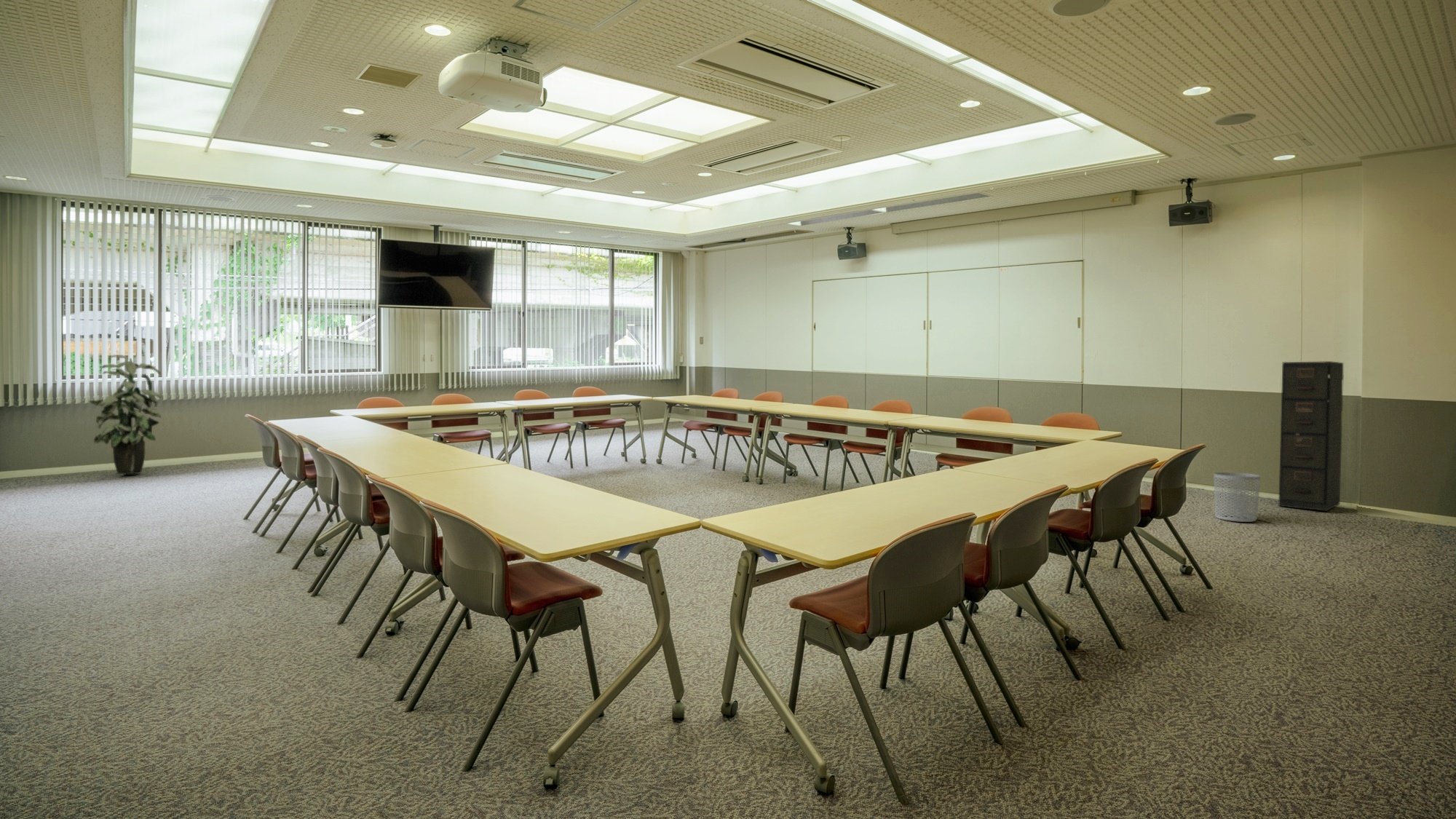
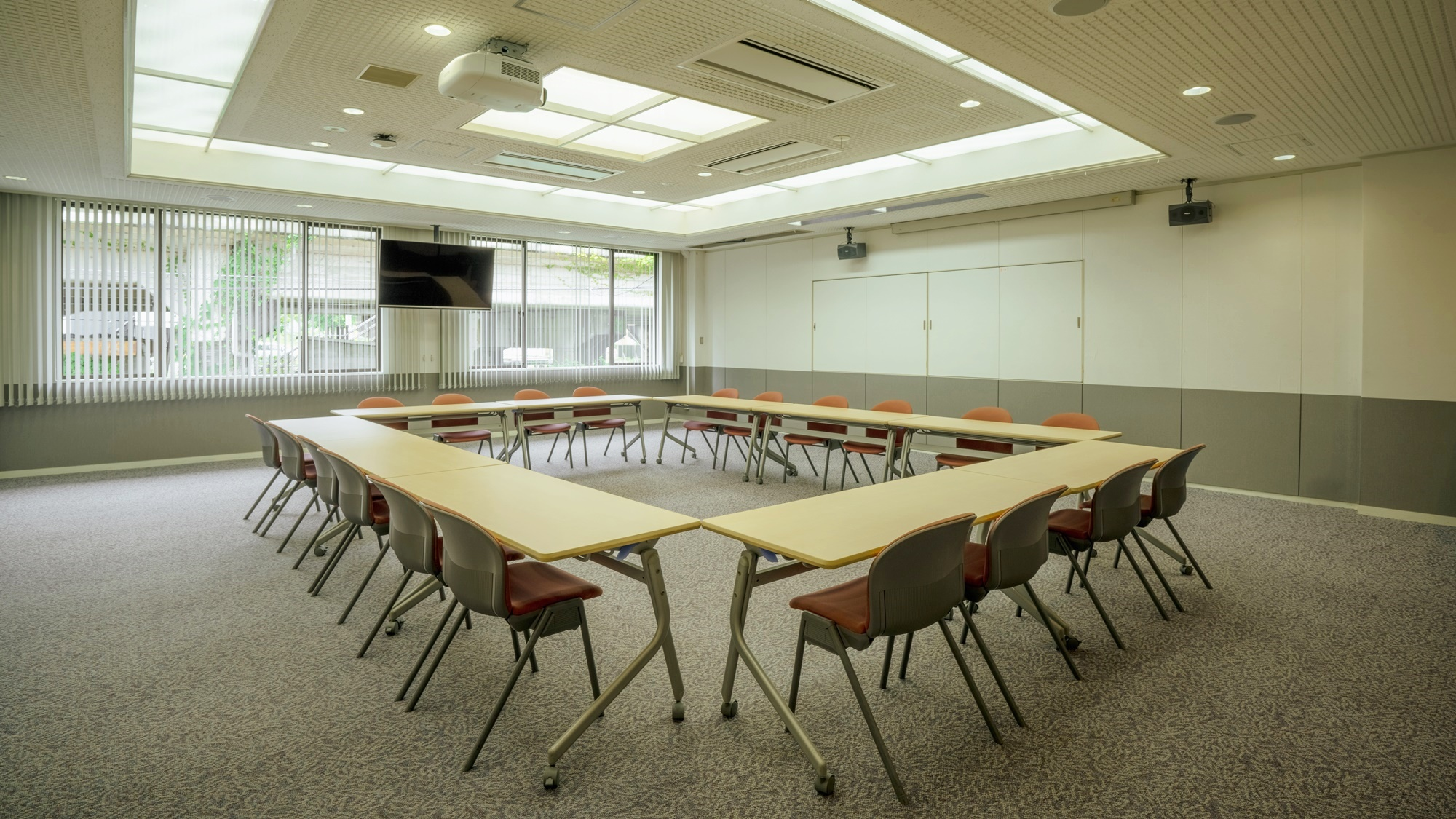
- waste bin [1214,472,1261,523]
- filing cabinet [1278,360,1344,512]
- indoor plant [87,354,163,475]
